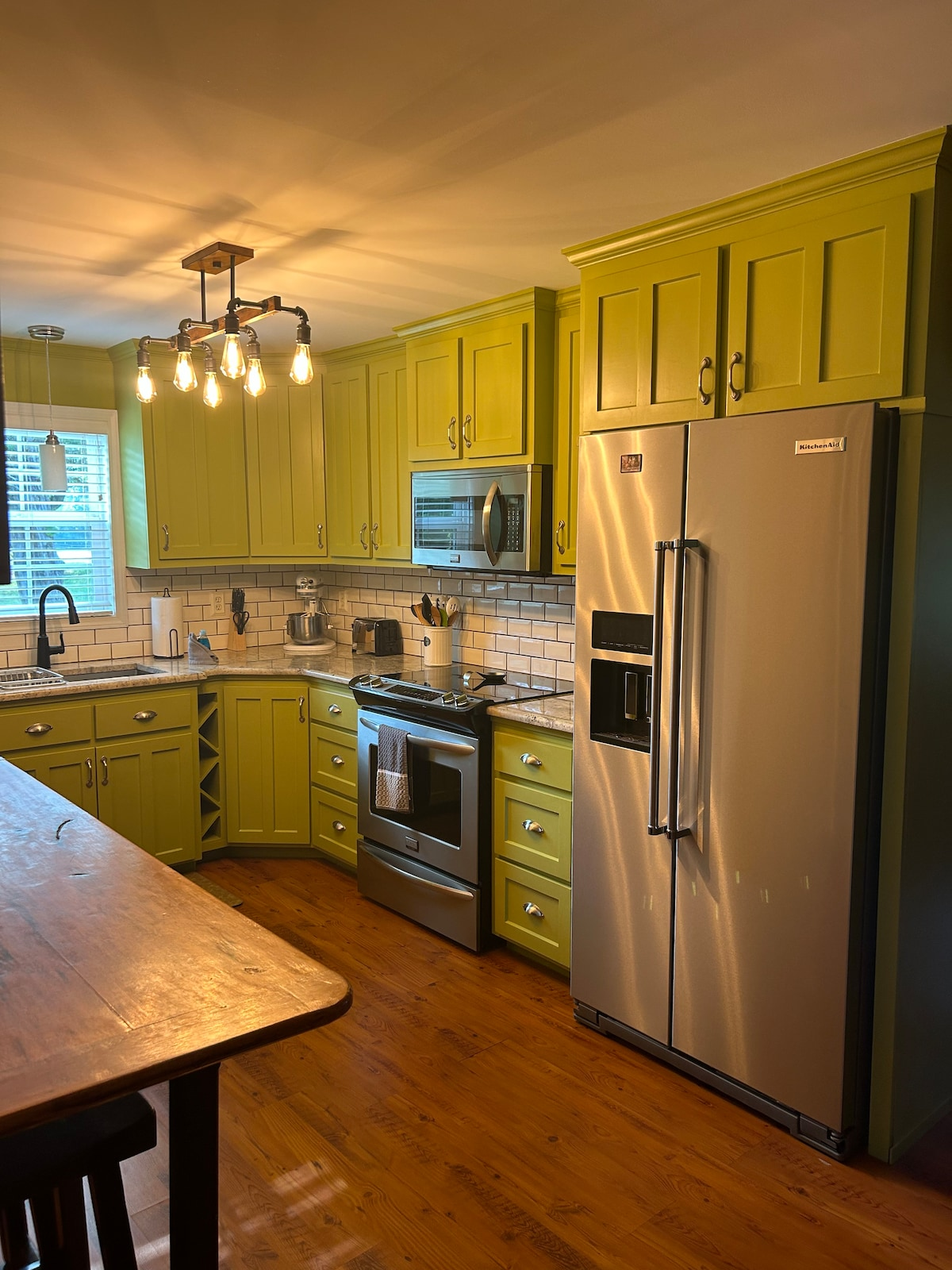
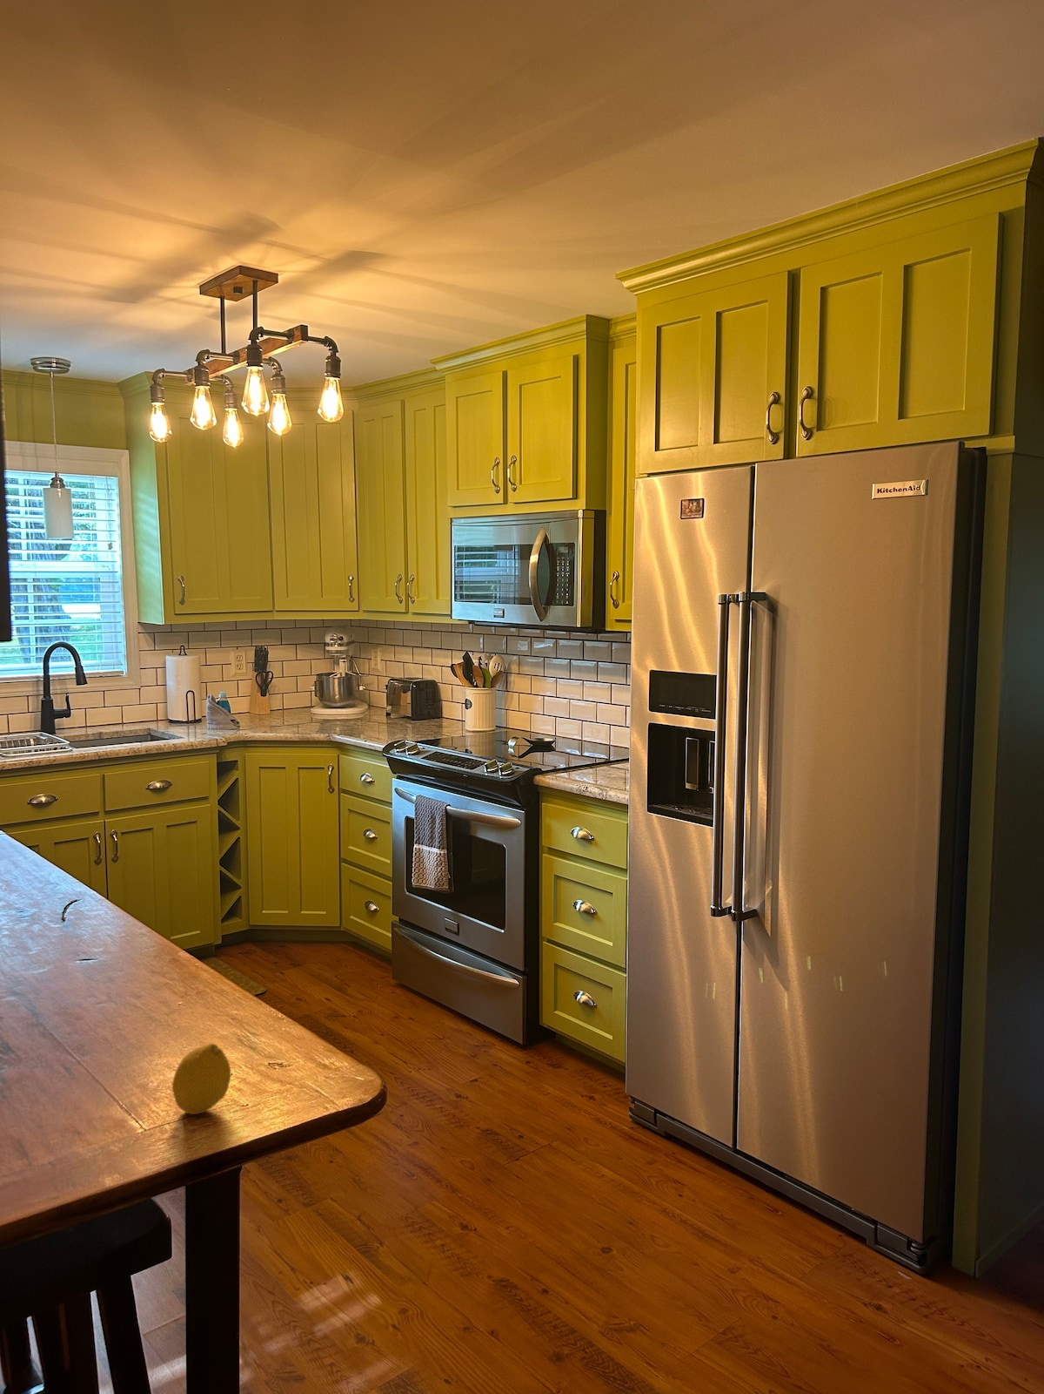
+ fruit [171,1043,231,1115]
